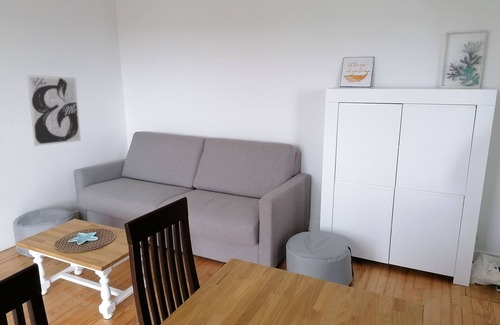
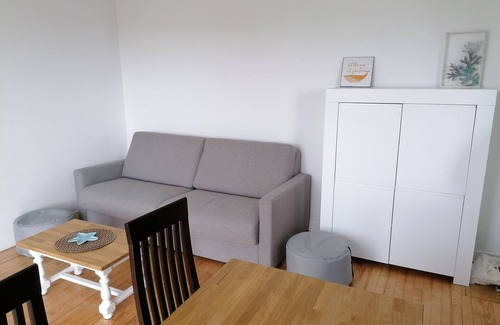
- wall art [26,74,82,147]
